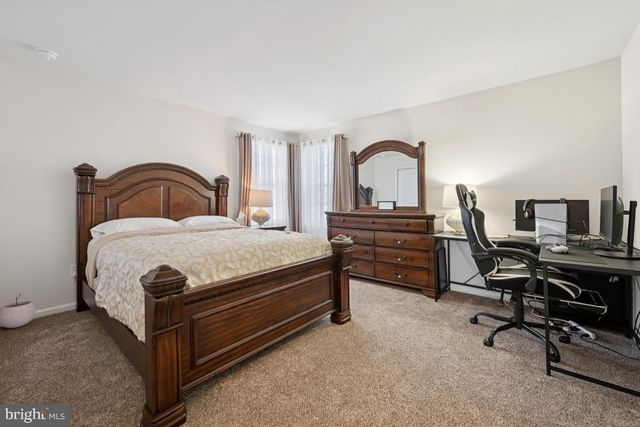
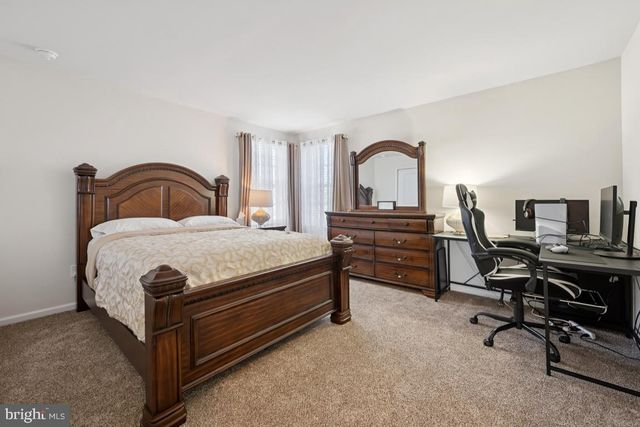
- plant pot [0,293,37,329]
